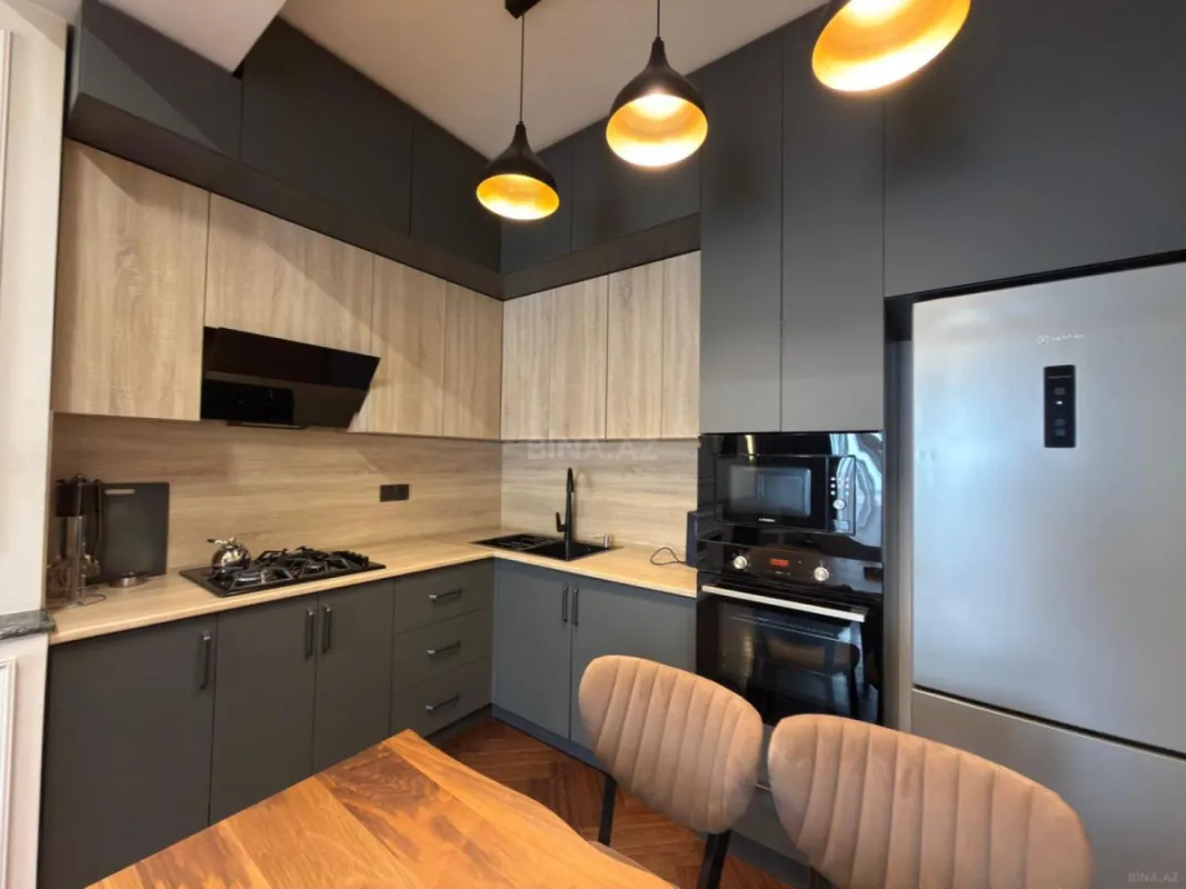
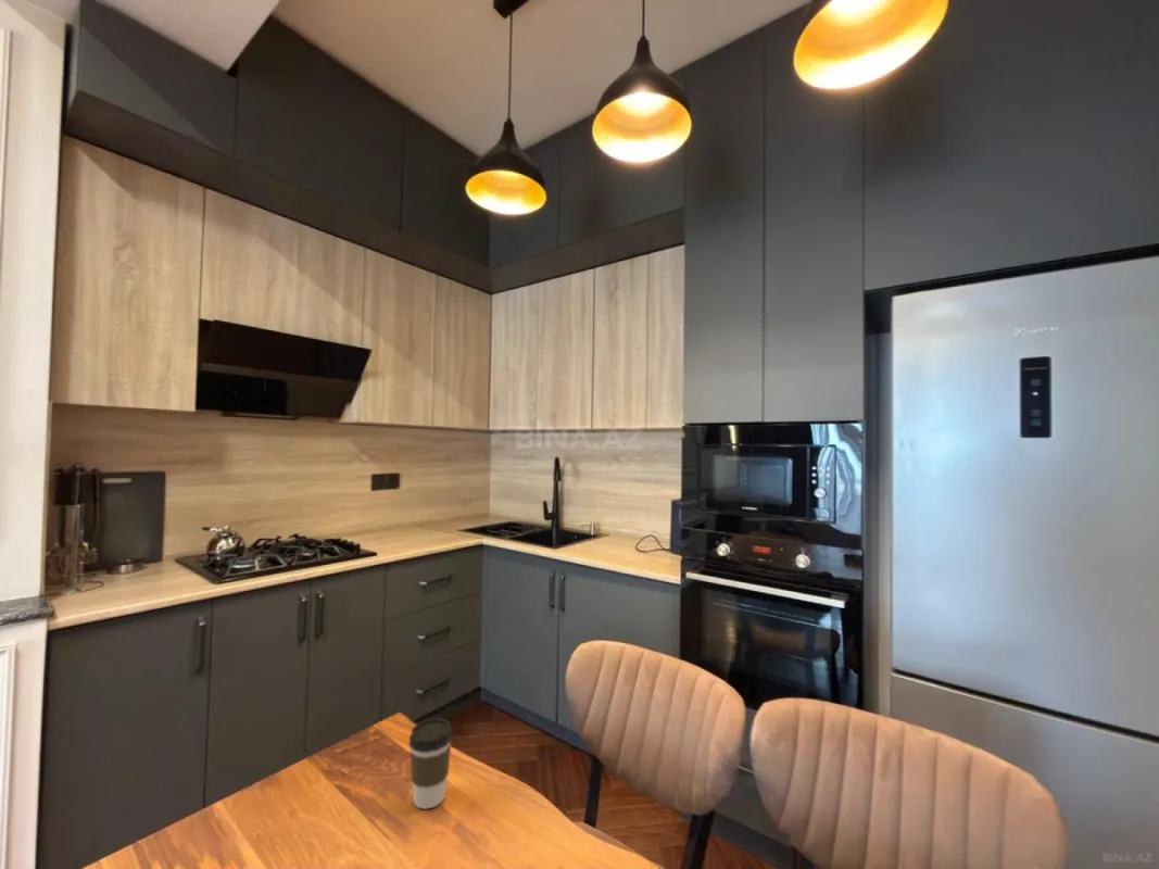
+ coffee cup [408,717,453,810]
